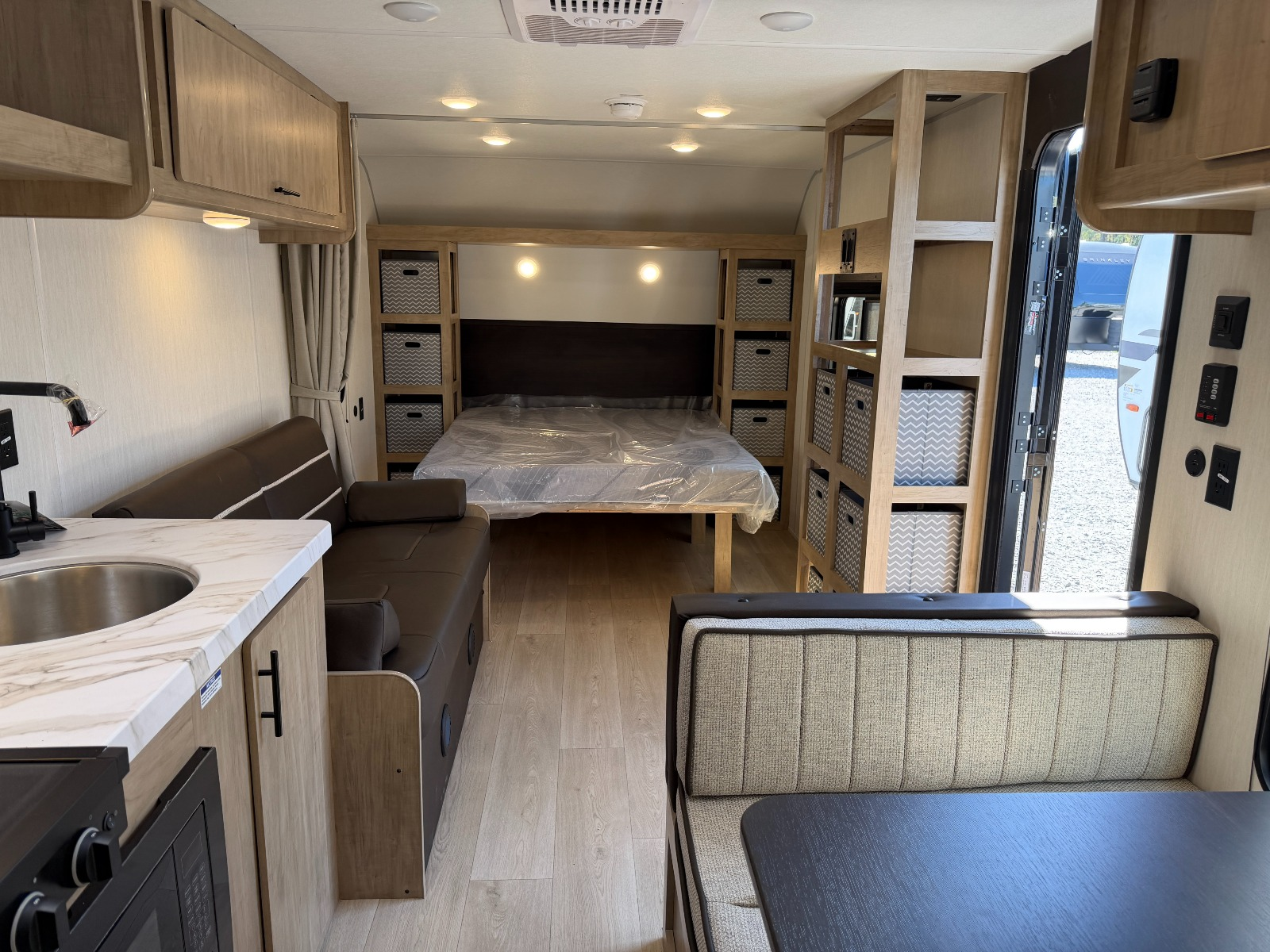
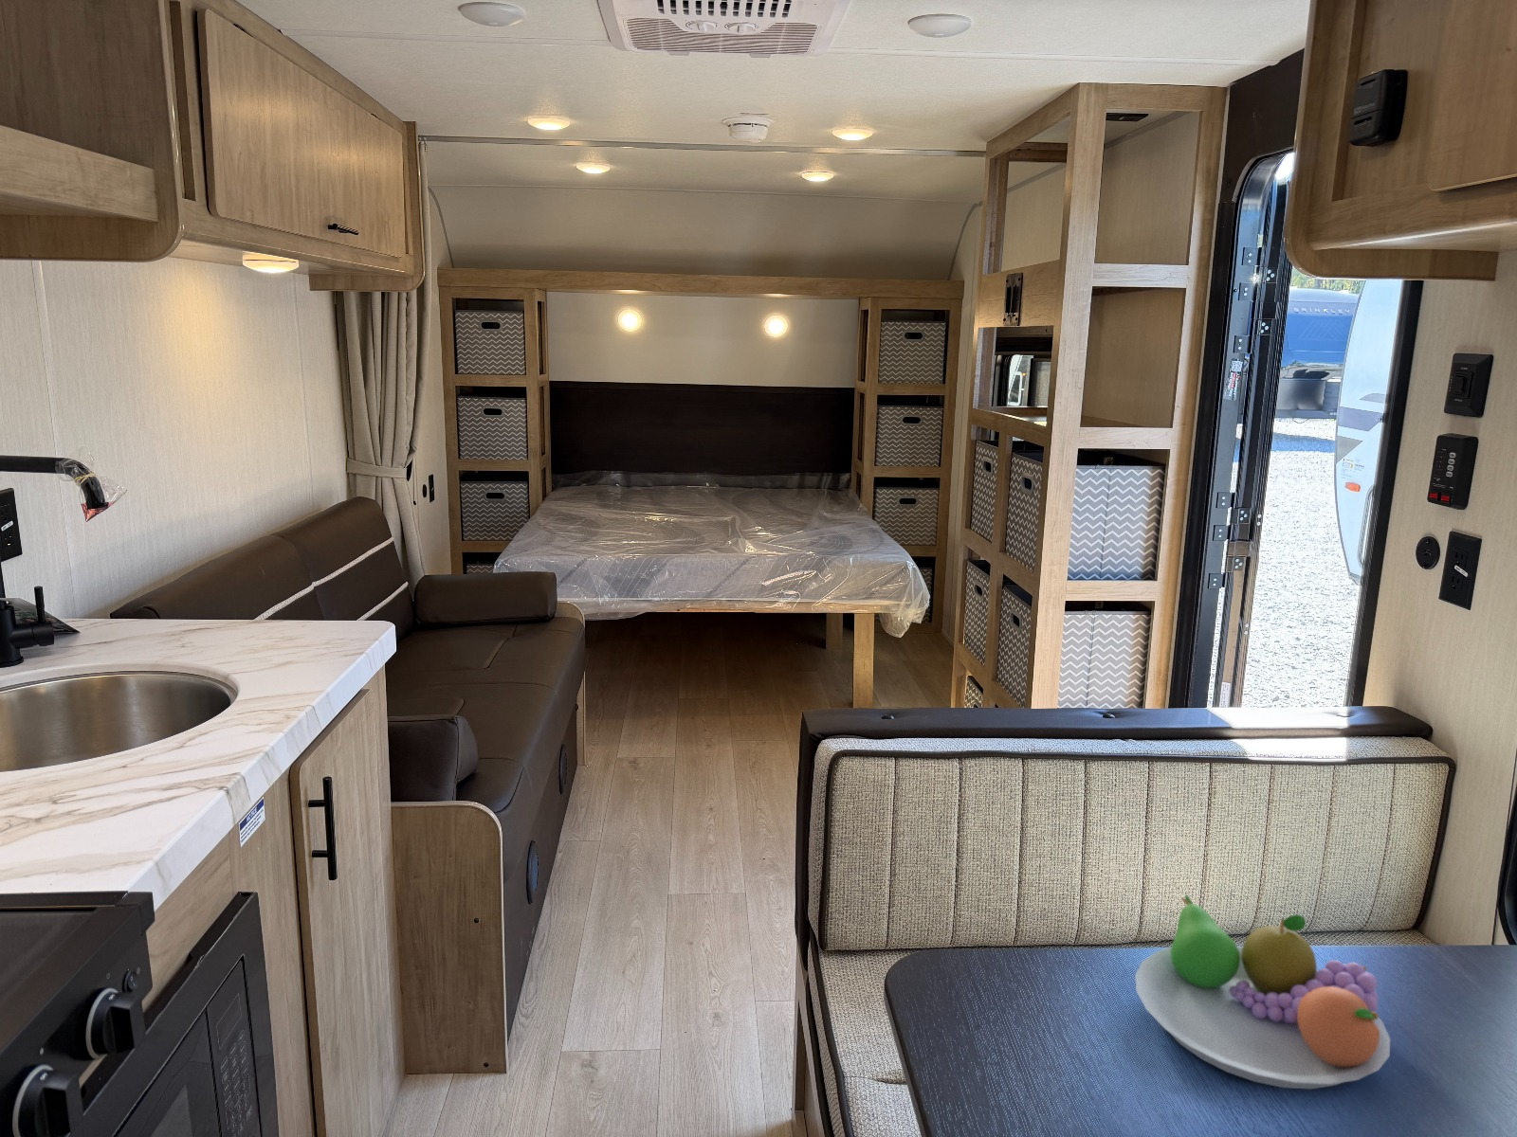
+ fruit bowl [1134,893,1390,1090]
